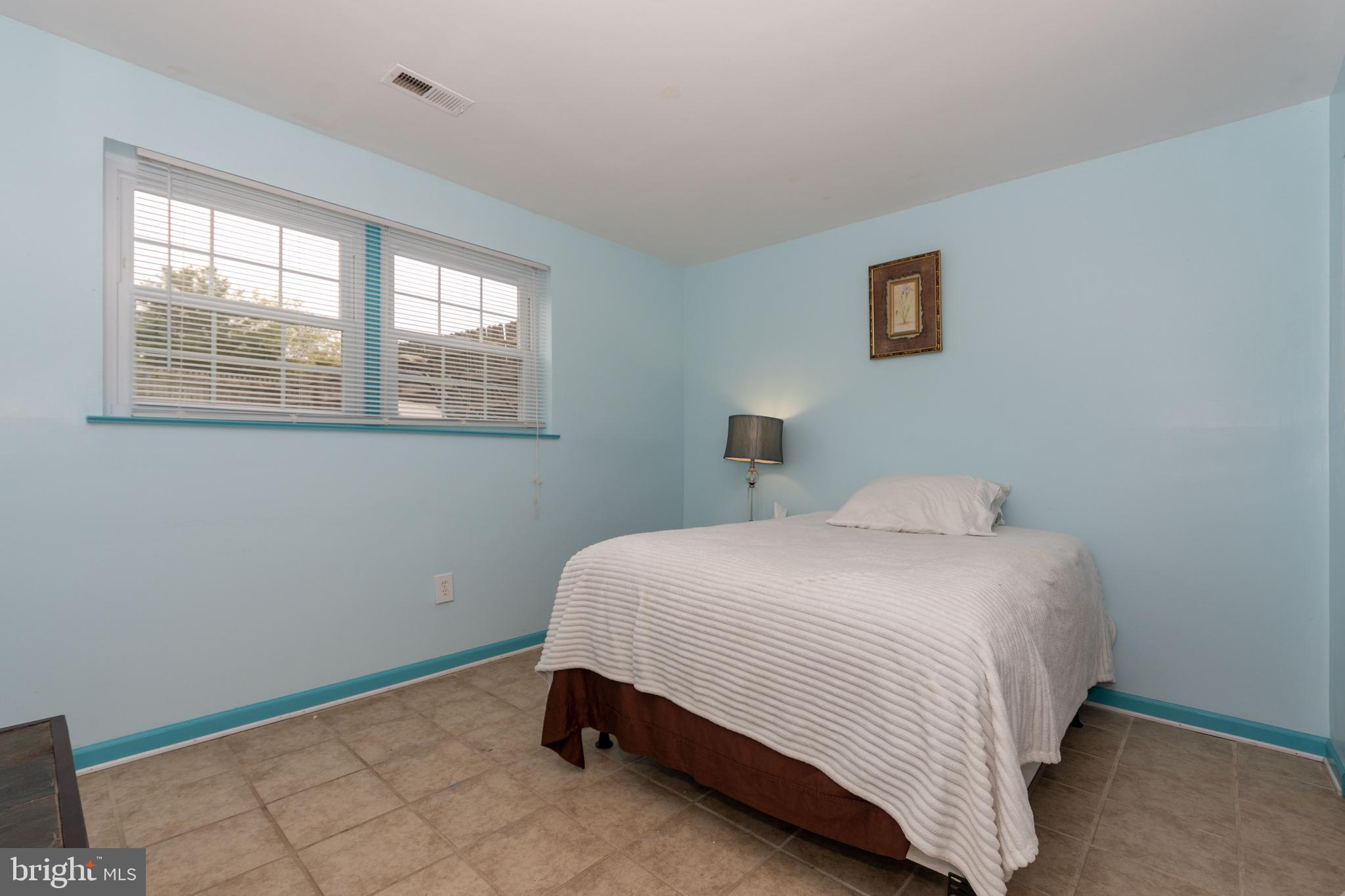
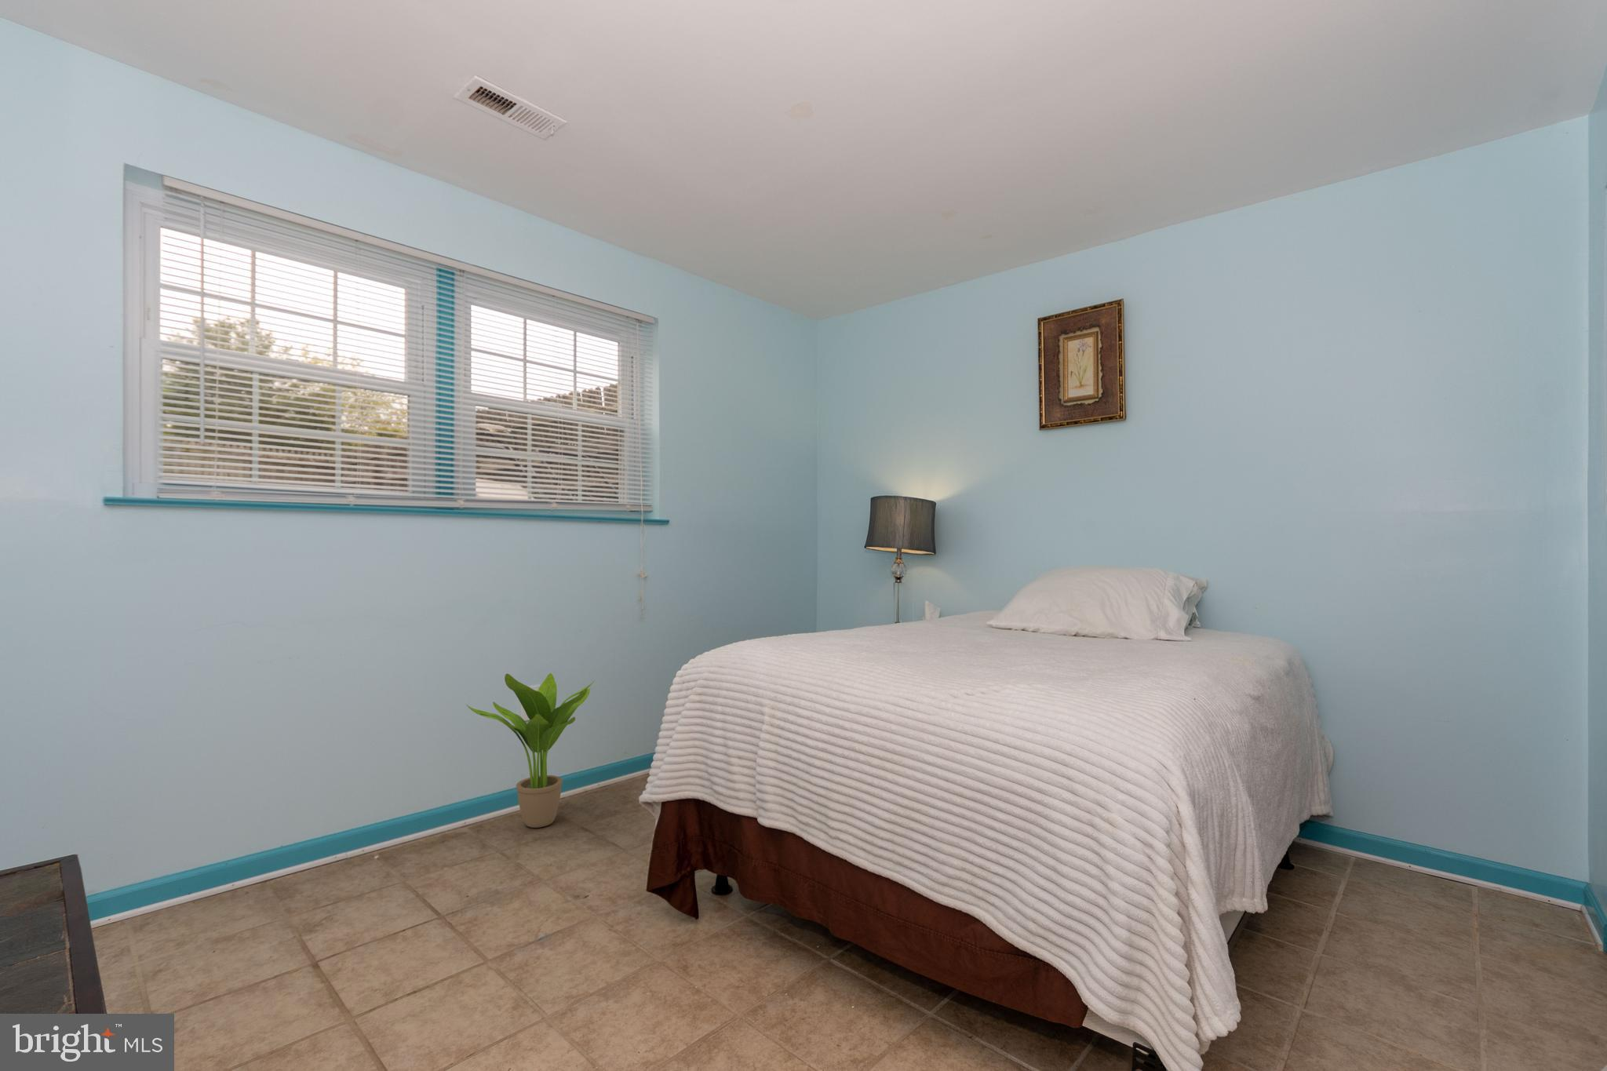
+ potted plant [465,673,595,828]
